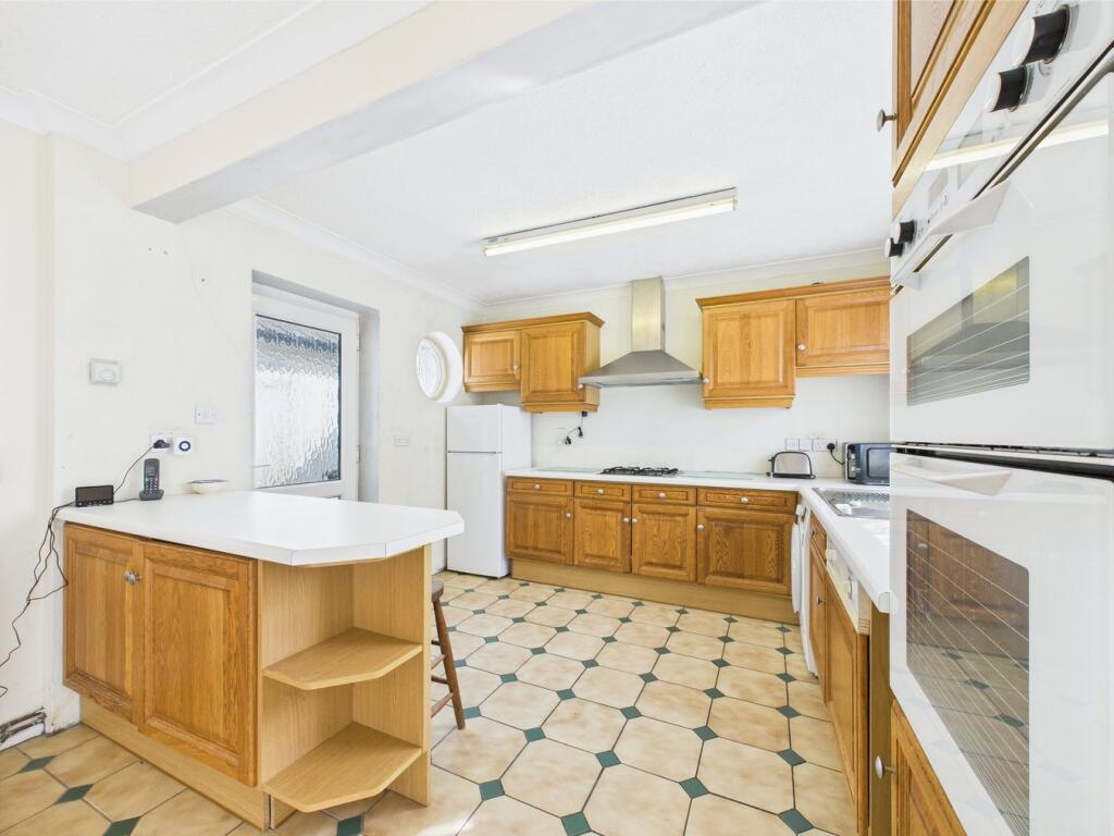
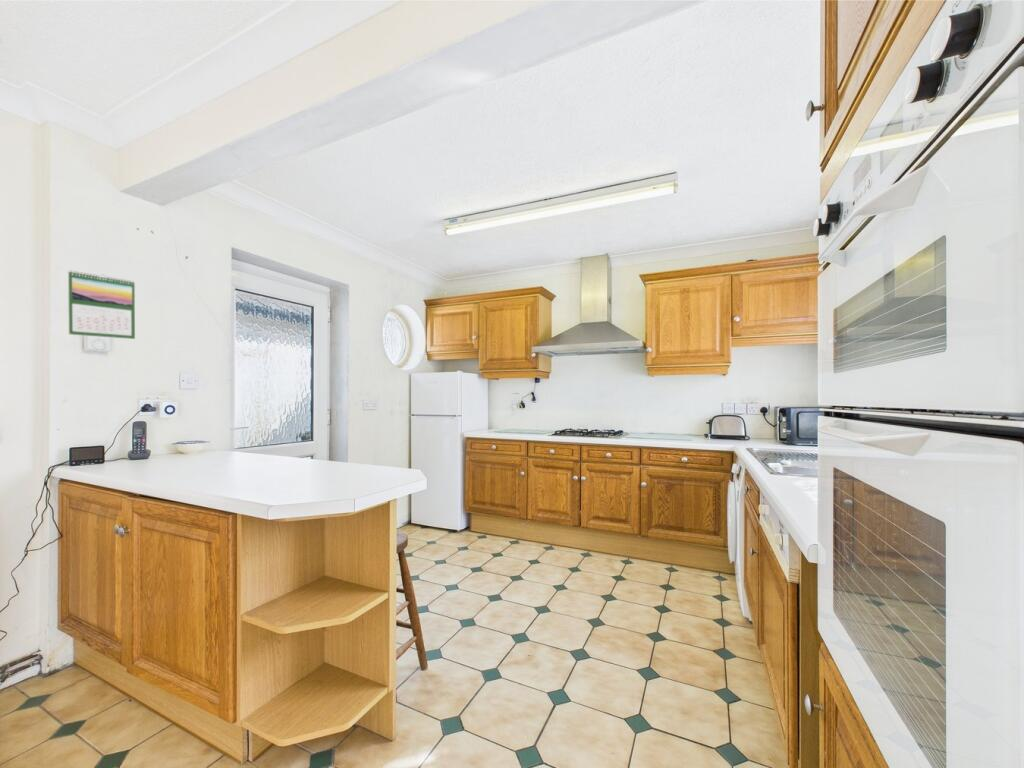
+ calendar [67,269,136,340]
